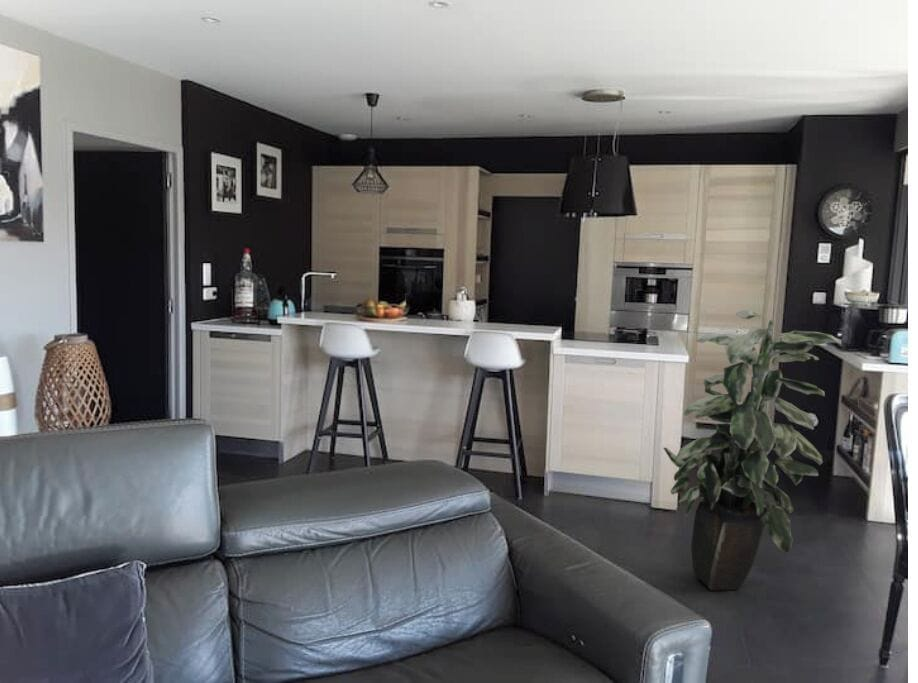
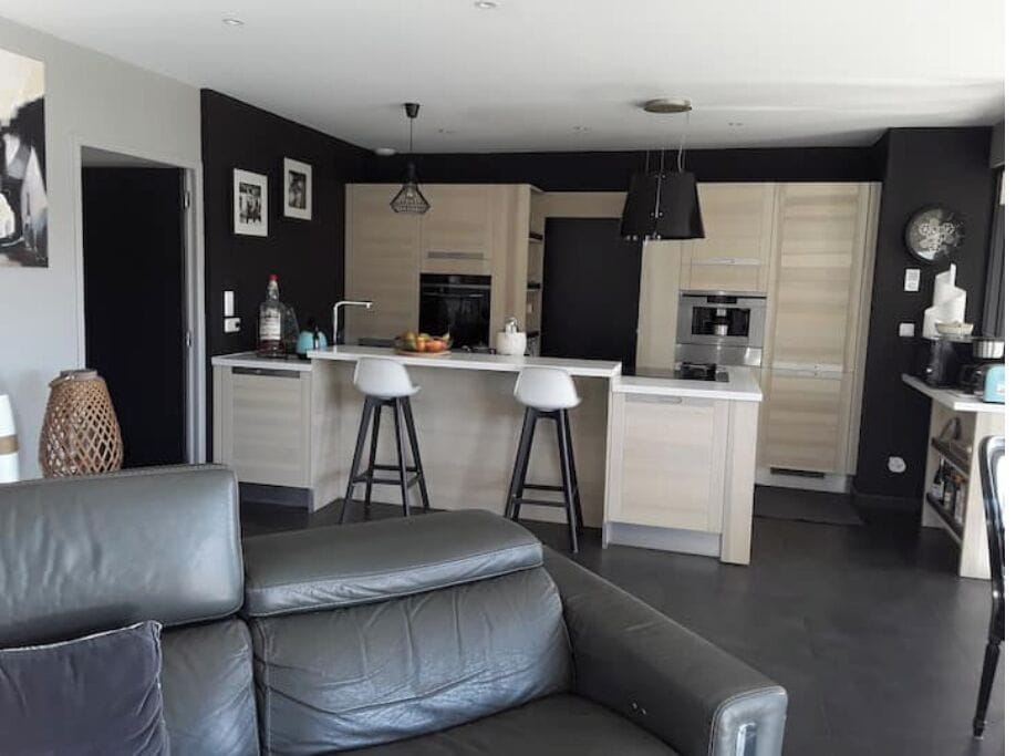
- indoor plant [663,309,842,591]
